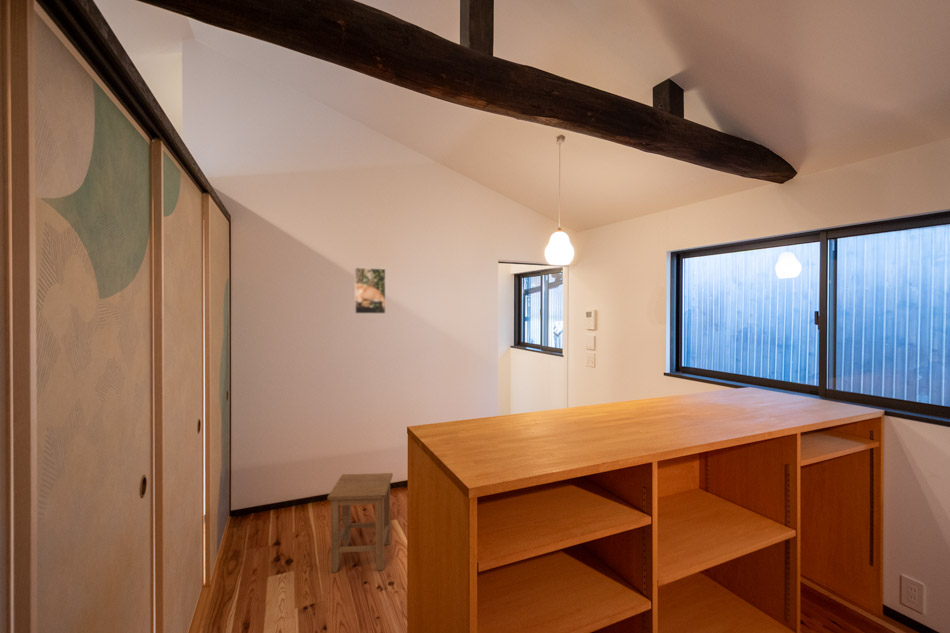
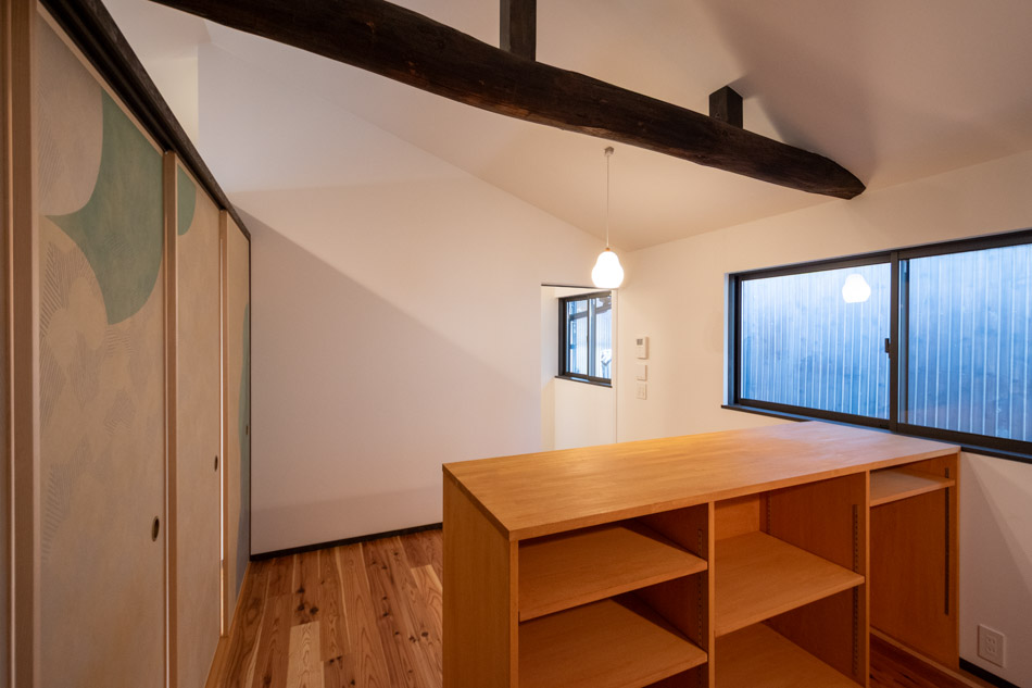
- stool [326,472,394,573]
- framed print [353,266,387,315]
